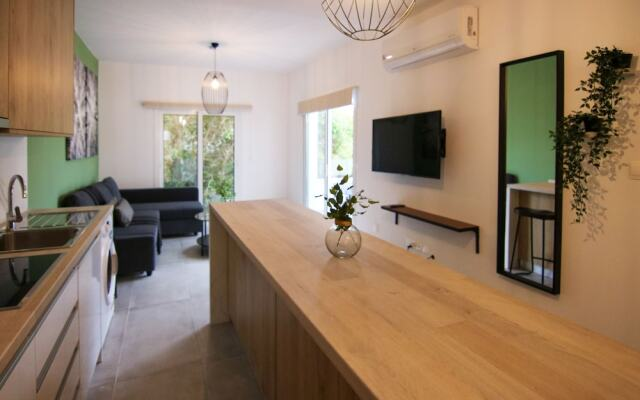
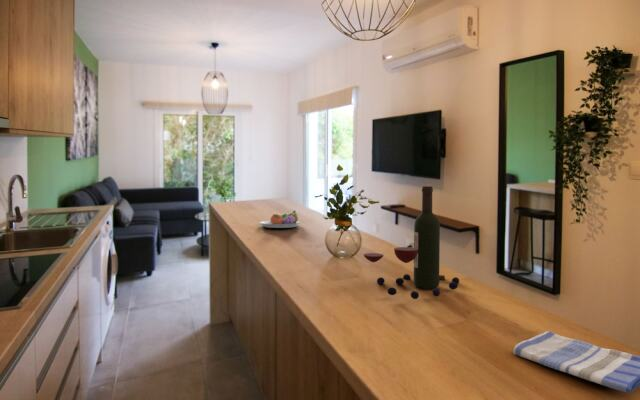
+ wine bottle [363,185,460,300]
+ fruit bowl [259,210,301,229]
+ dish towel [512,330,640,394]
